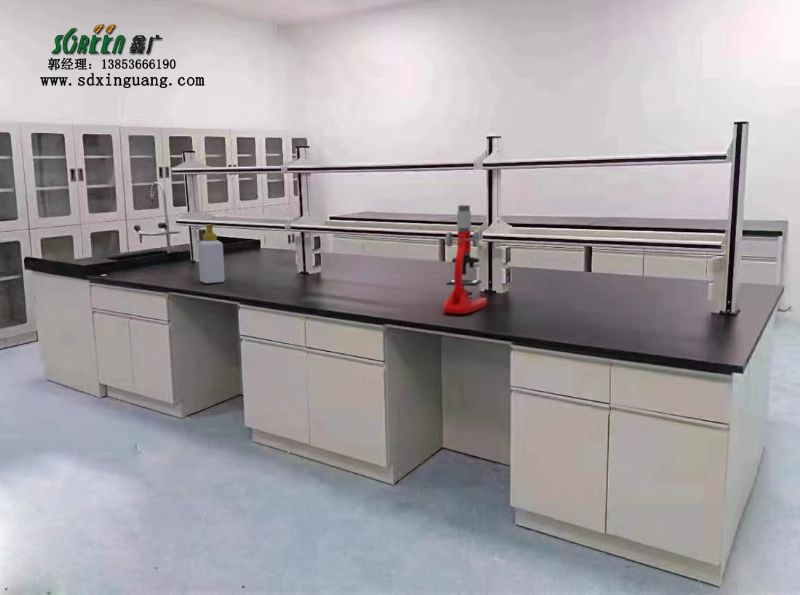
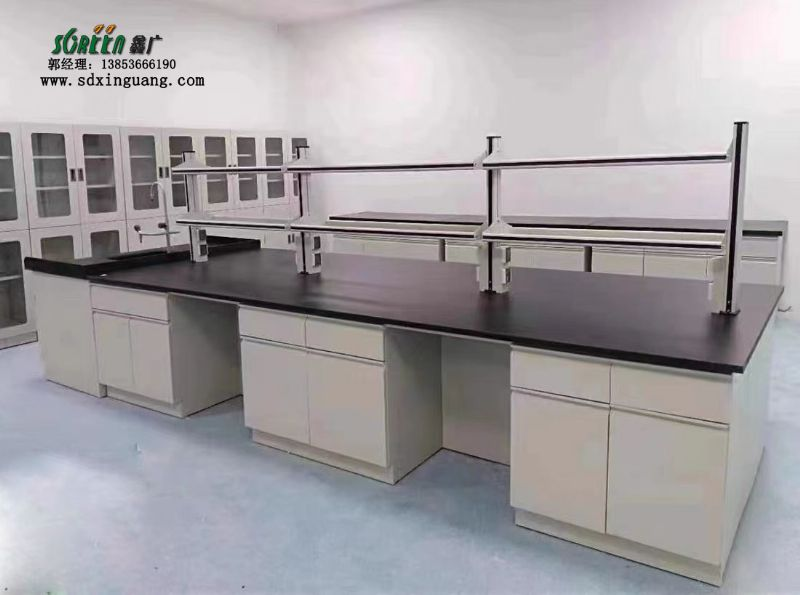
- microscope [443,204,487,315]
- soap bottle [197,223,226,284]
